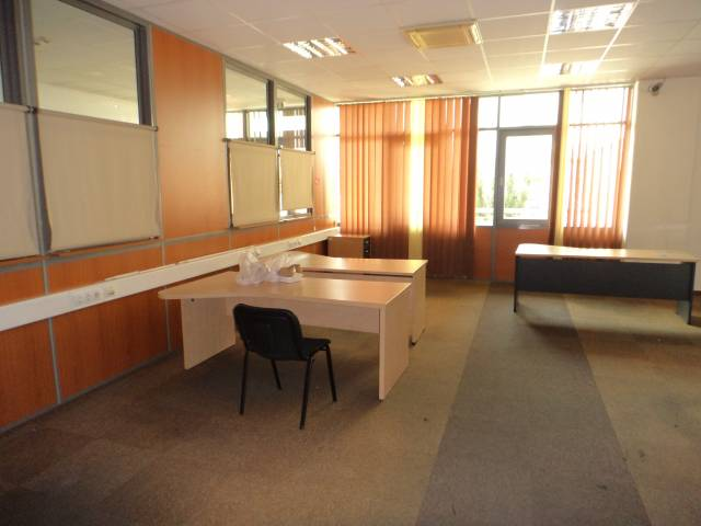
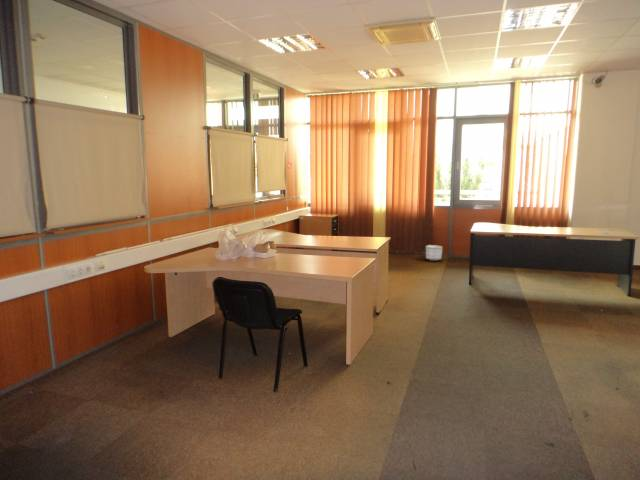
+ planter [425,244,443,262]
